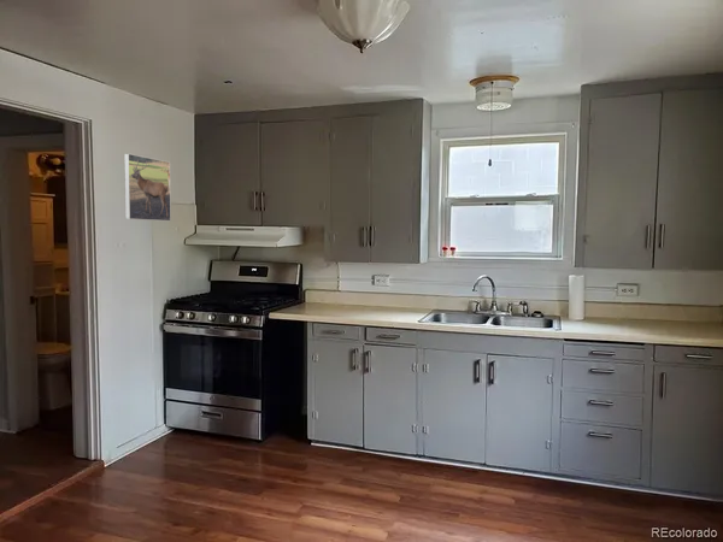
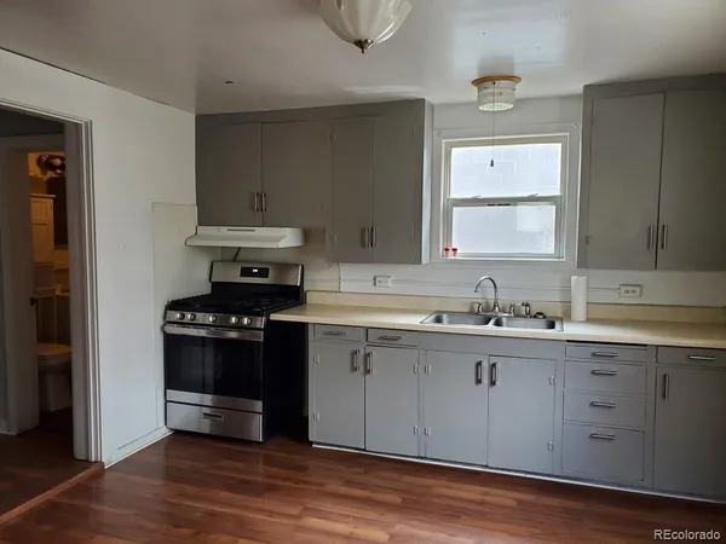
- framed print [123,152,172,223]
